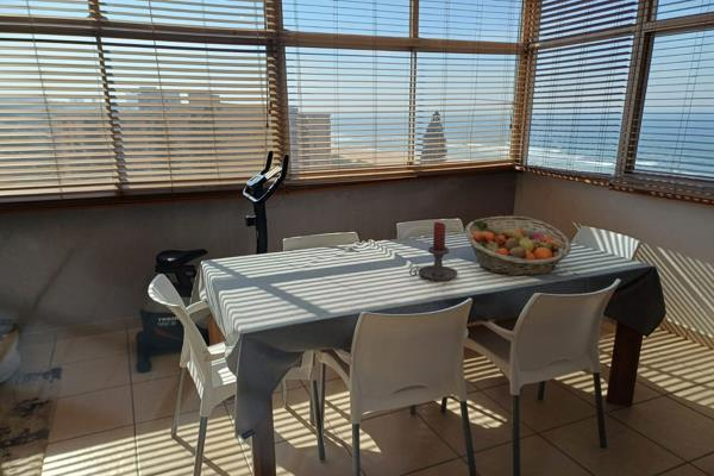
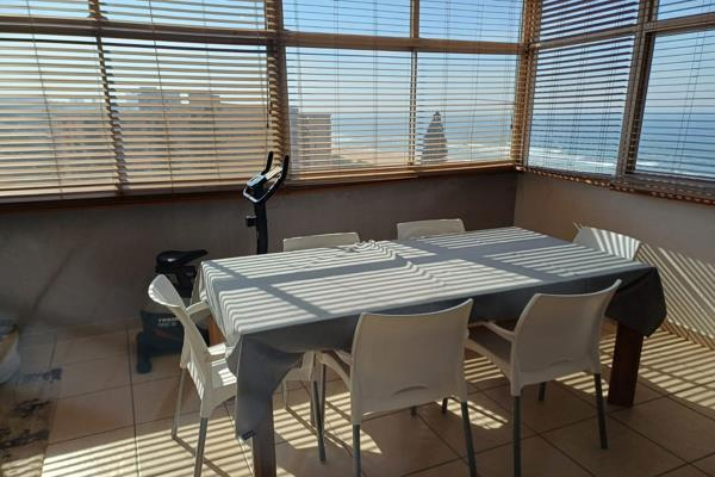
- fruit basket [464,215,572,277]
- candle holder [408,221,459,282]
